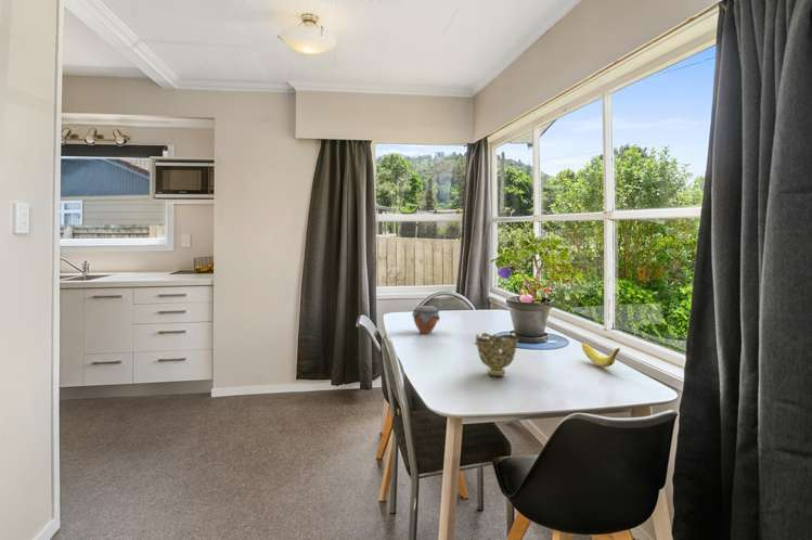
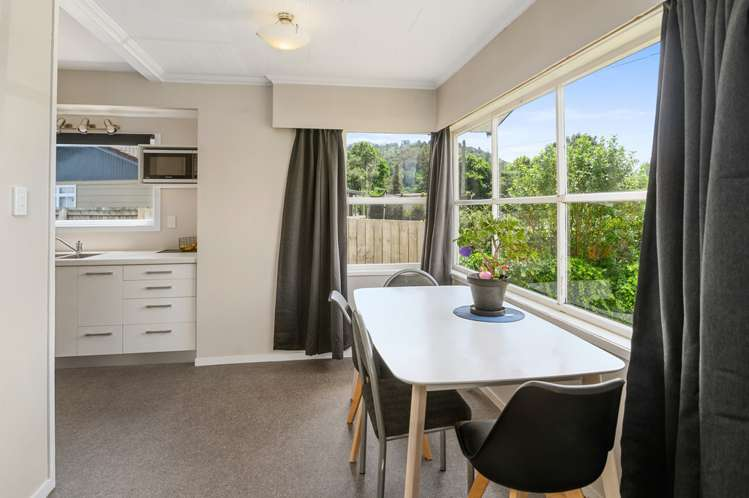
- banana [581,343,621,369]
- jar [411,305,440,335]
- decorative bowl [474,332,519,377]
